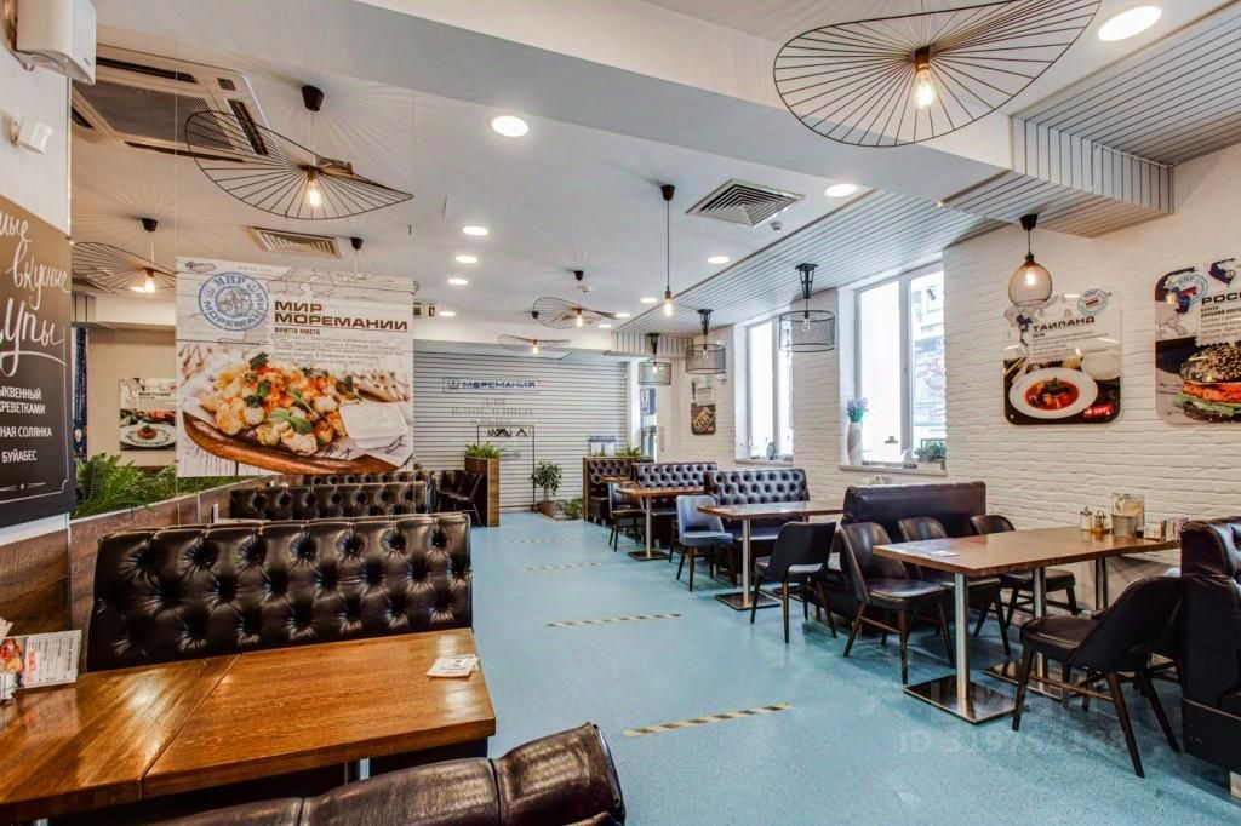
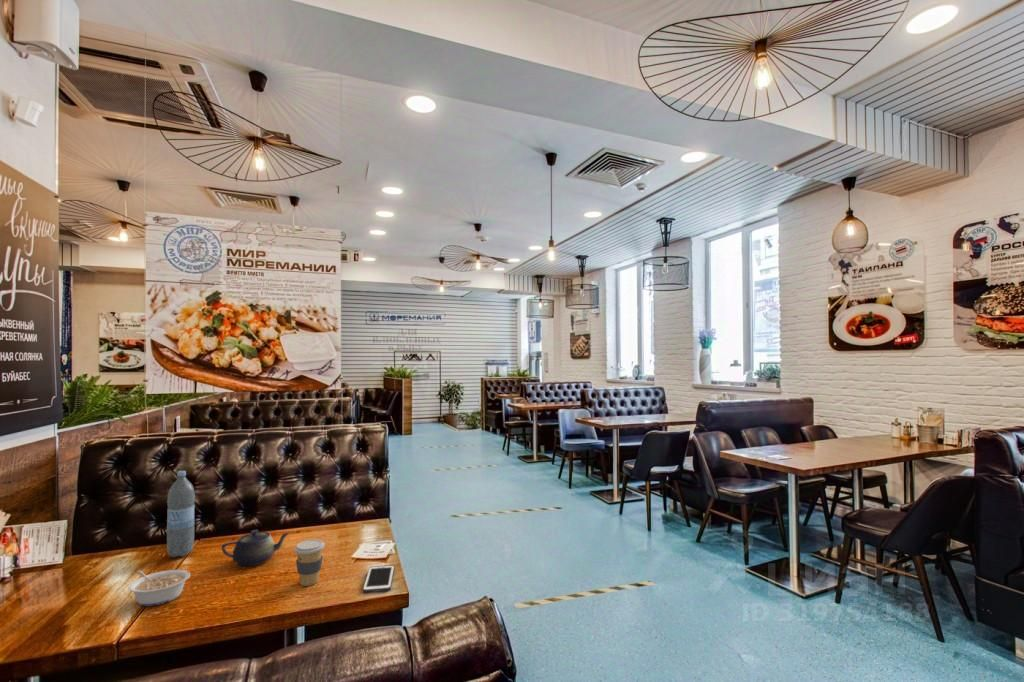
+ legume [127,569,191,607]
+ coffee cup [294,538,326,587]
+ water bottle [166,470,196,558]
+ cell phone [362,564,395,594]
+ teapot [221,529,290,567]
